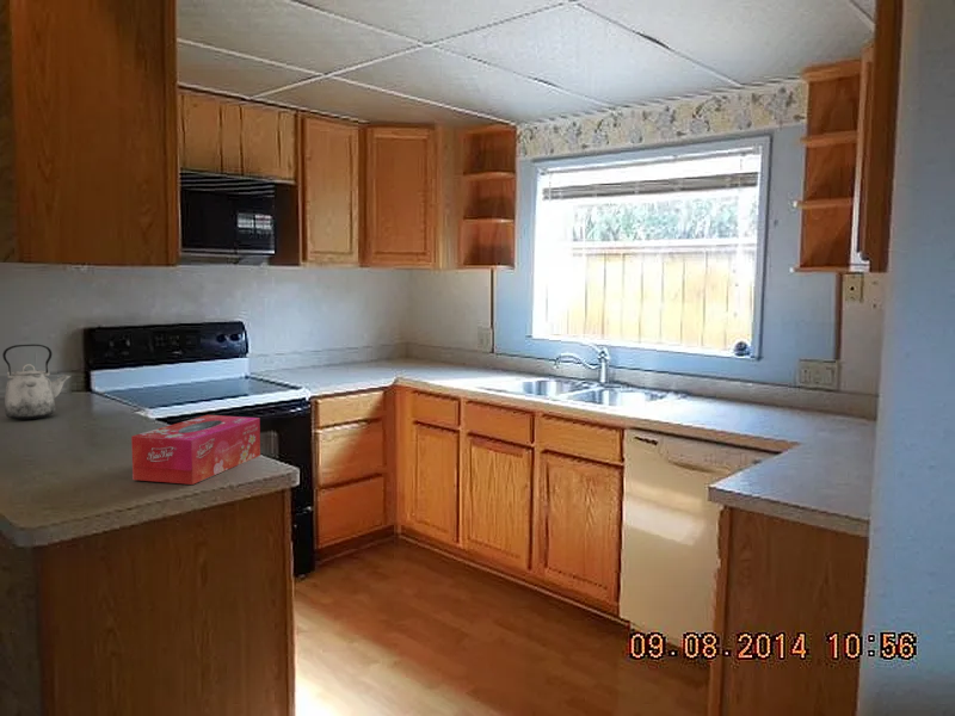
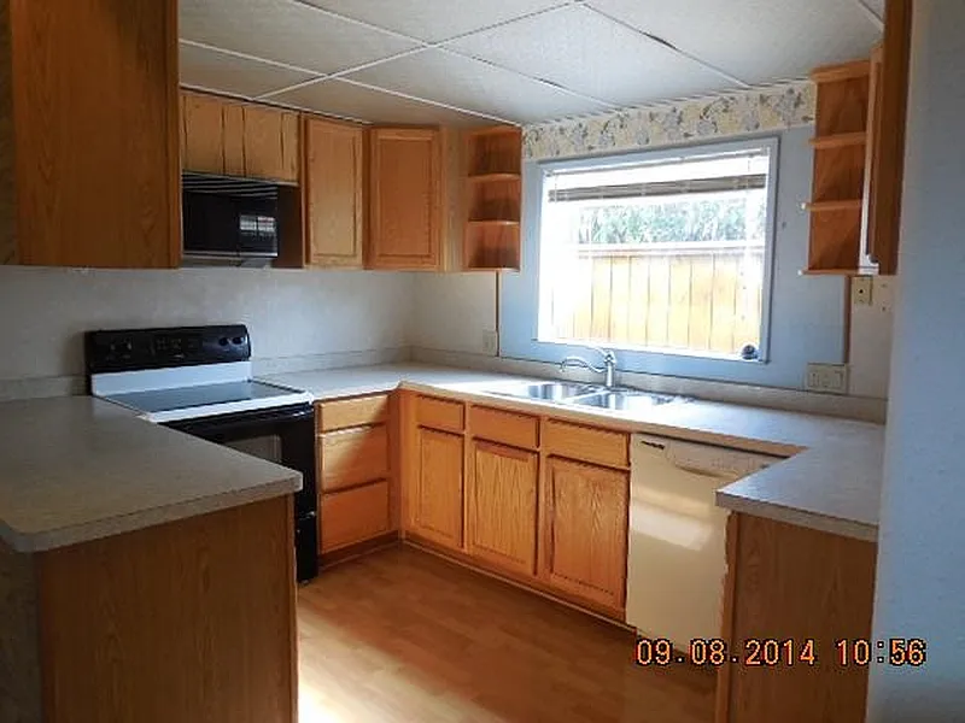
- tissue box [130,414,261,486]
- kettle [1,344,73,421]
